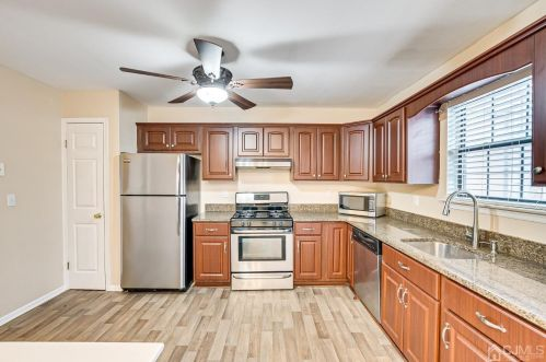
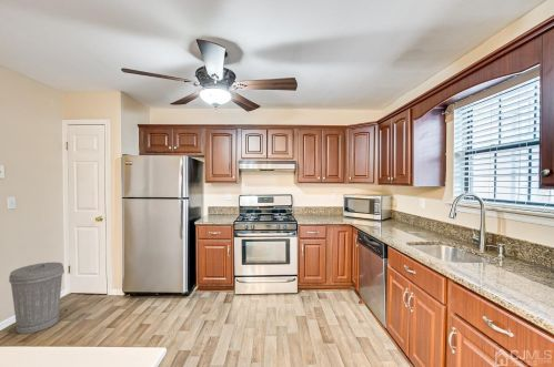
+ trash can [8,262,66,335]
